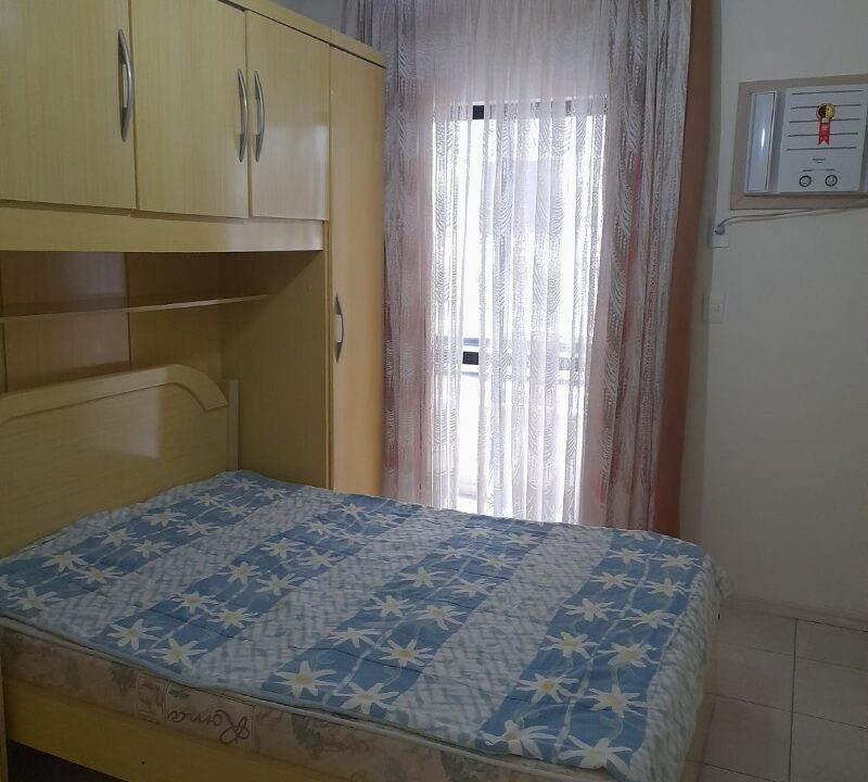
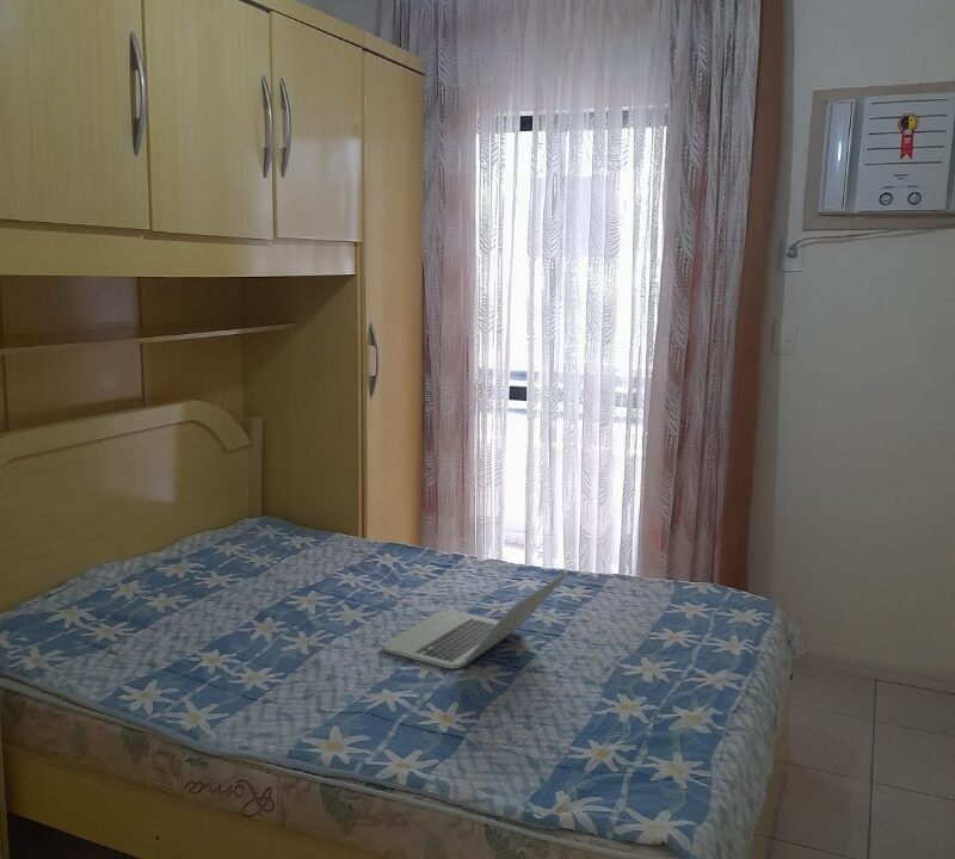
+ laptop [382,573,567,669]
